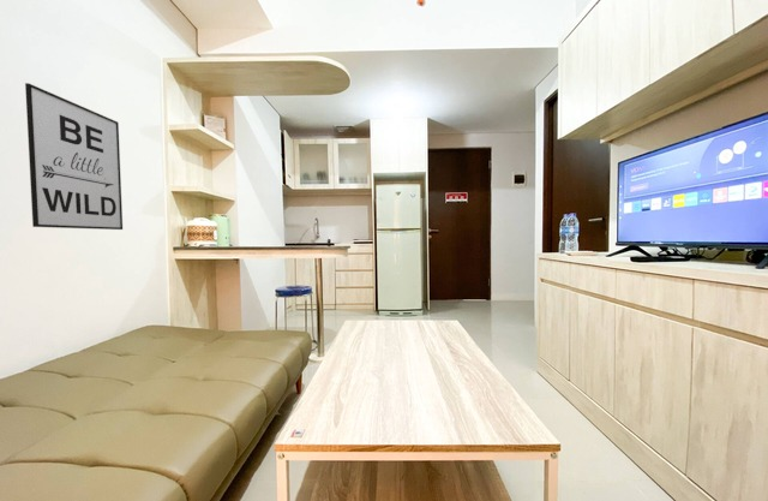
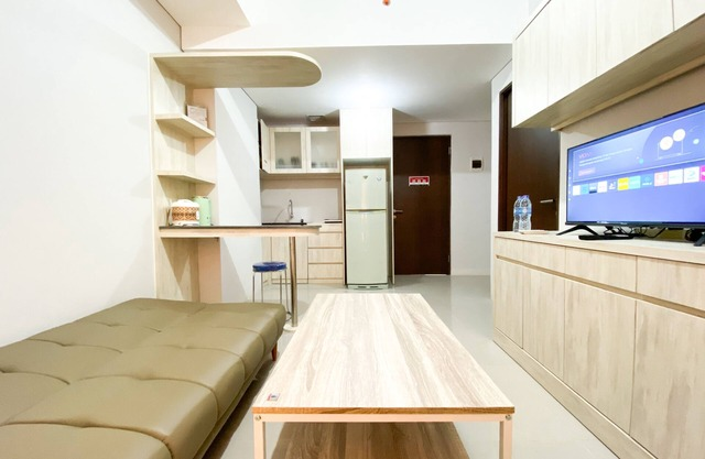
- wall art [24,82,124,231]
